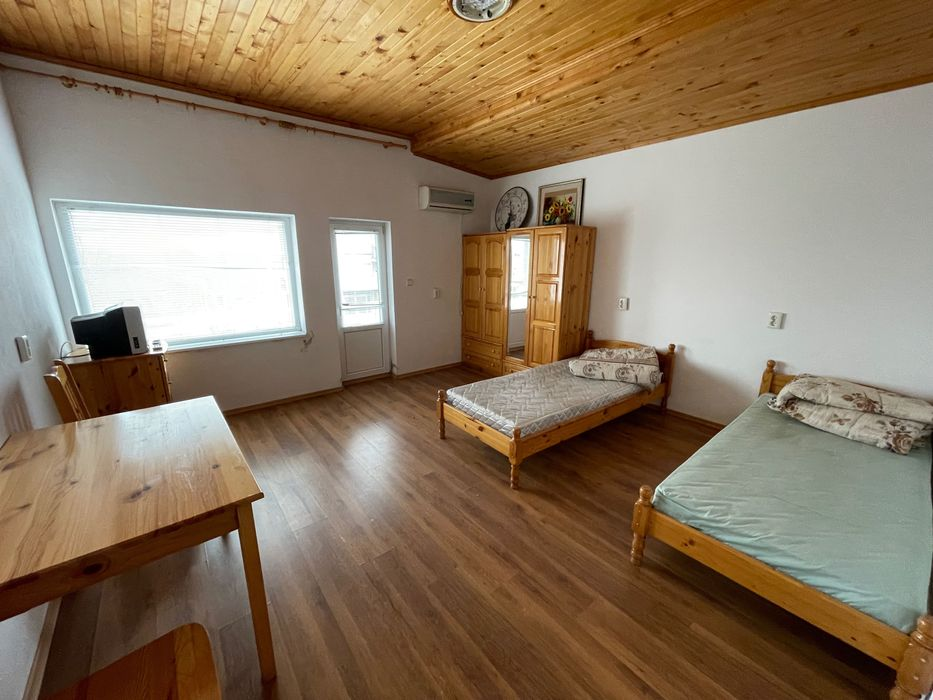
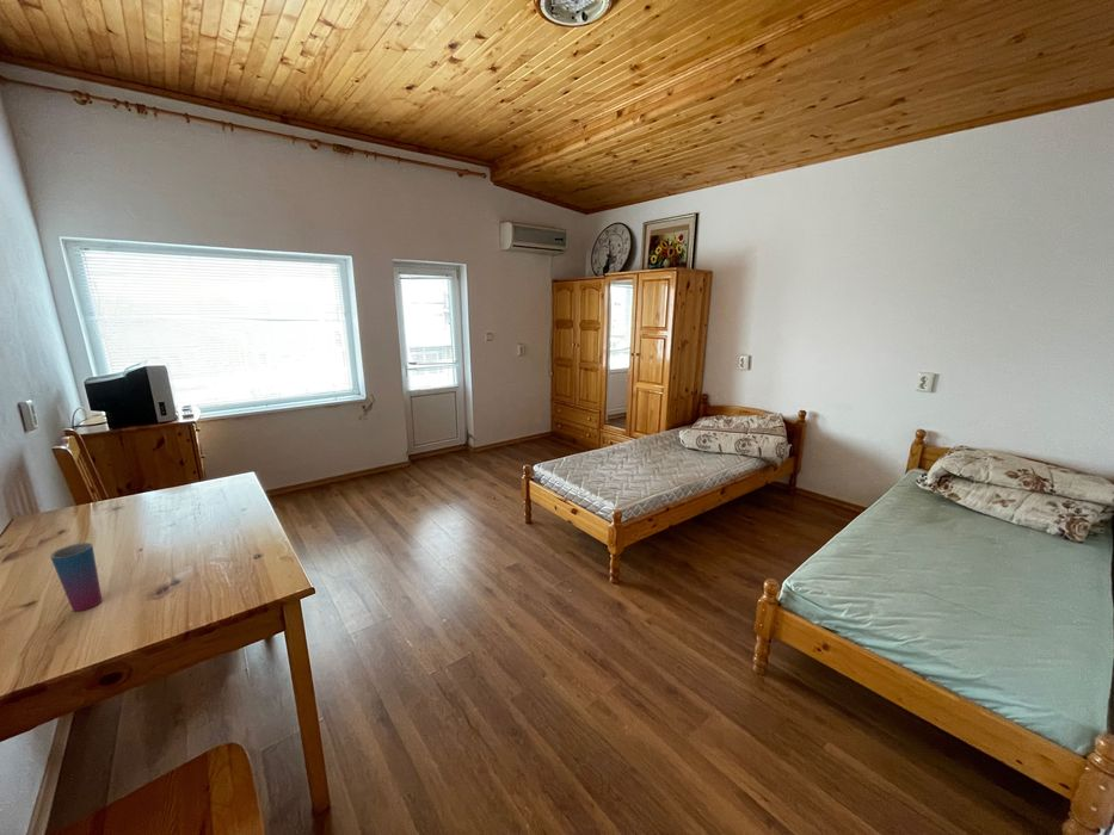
+ cup [49,542,103,612]
